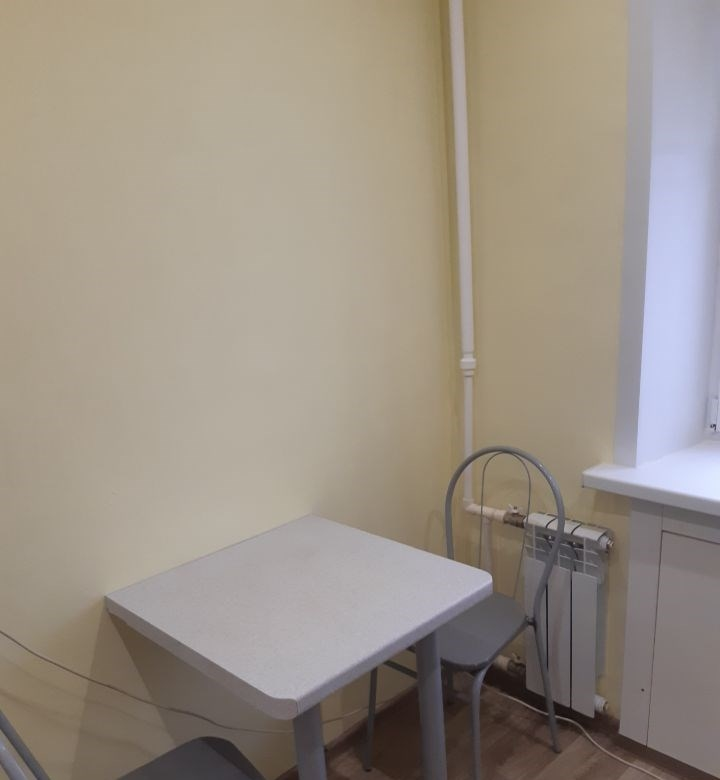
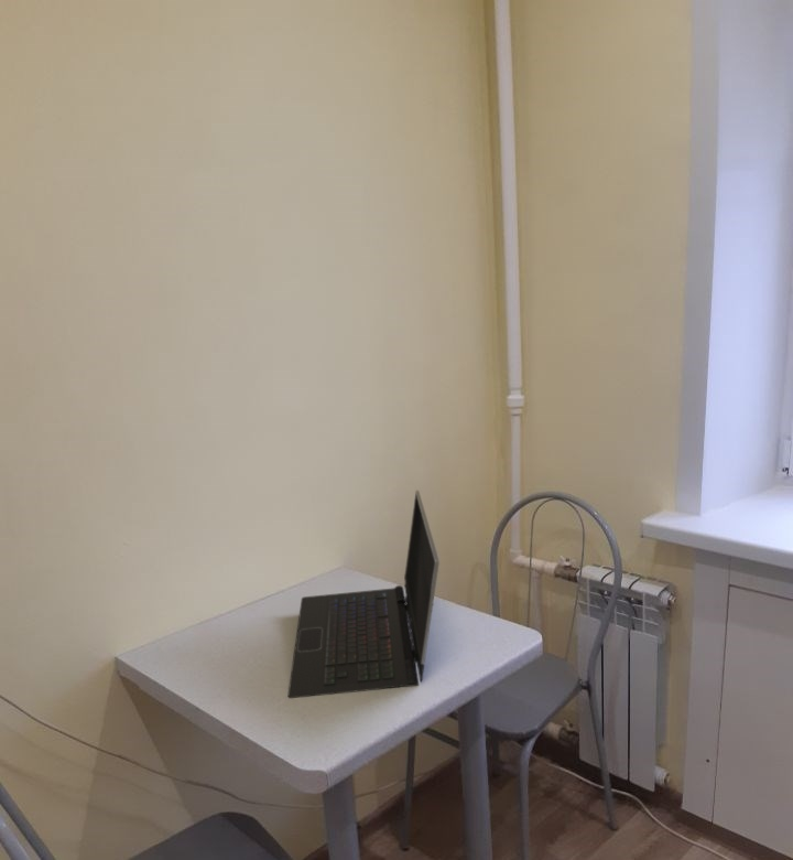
+ laptop computer [286,490,441,699]
